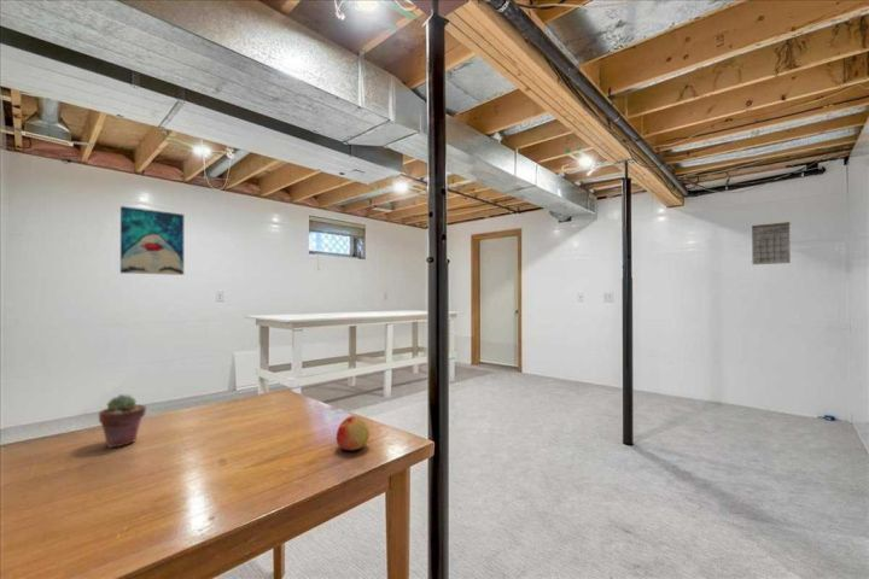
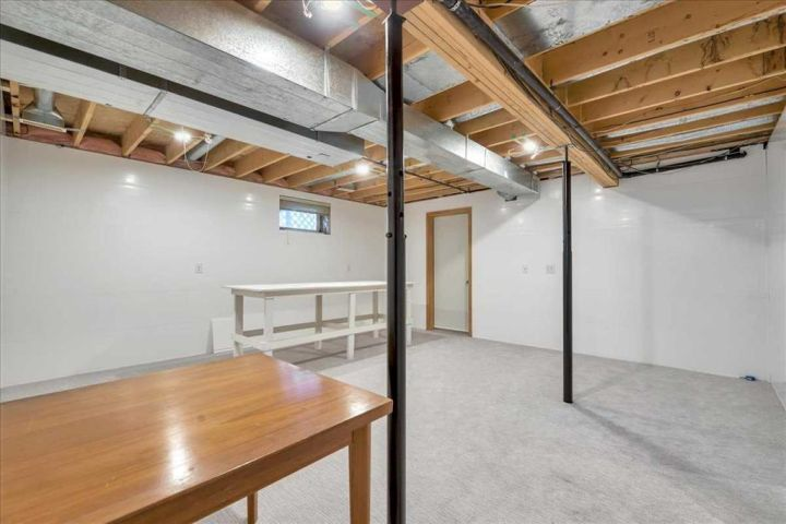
- calendar [751,214,792,265]
- apple [336,415,371,451]
- potted succulent [98,393,147,449]
- wall art [119,205,185,276]
